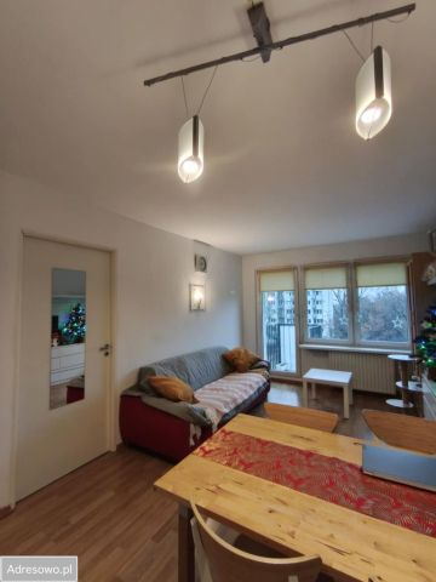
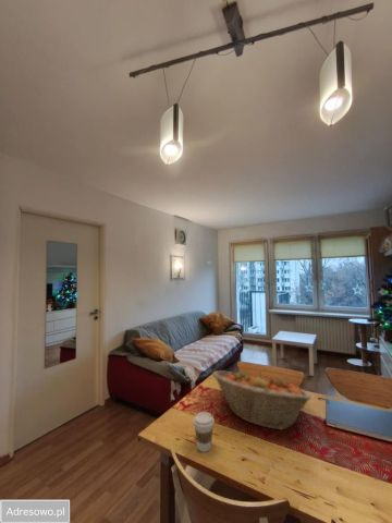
+ fruit basket [211,369,313,431]
+ coffee cup [192,411,216,453]
